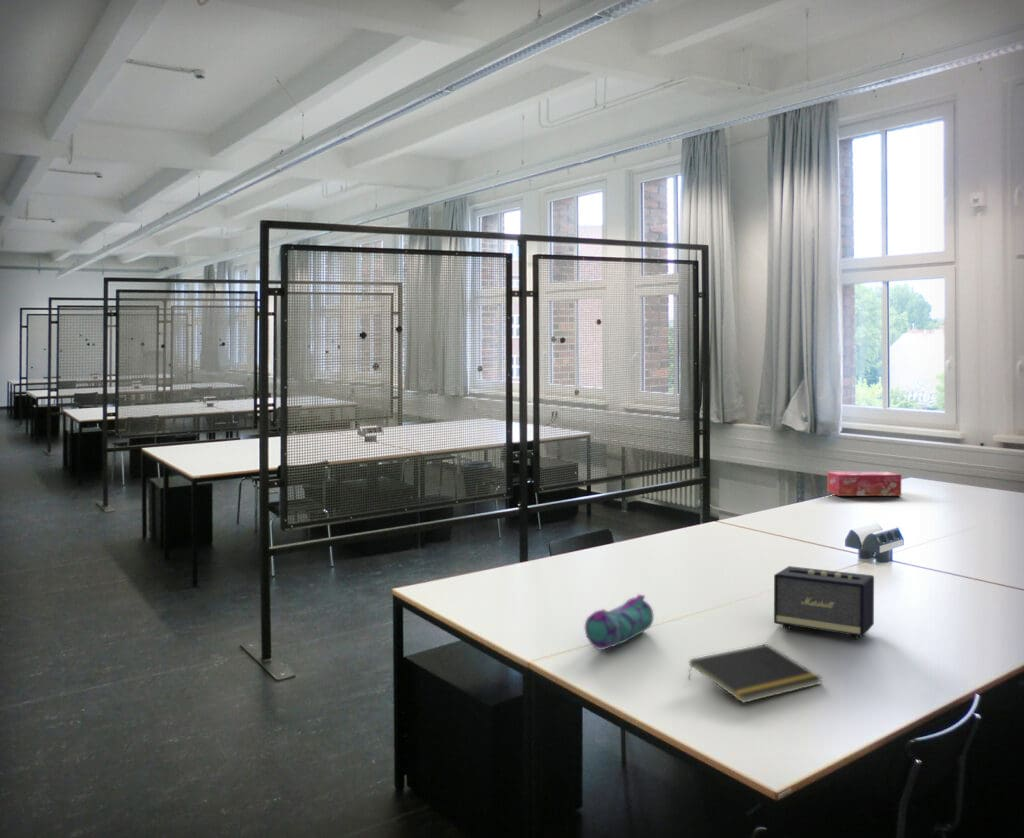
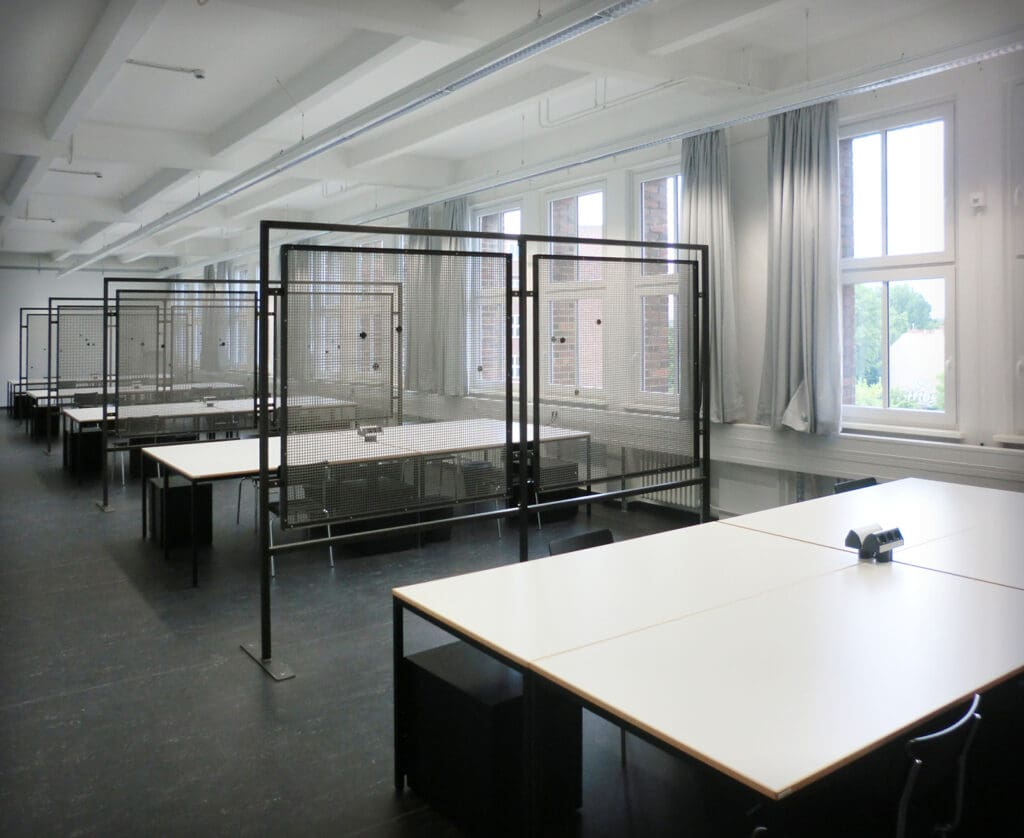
- speaker [773,565,875,640]
- tissue box [826,471,902,497]
- notepad [687,643,824,704]
- pencil case [584,594,655,651]
